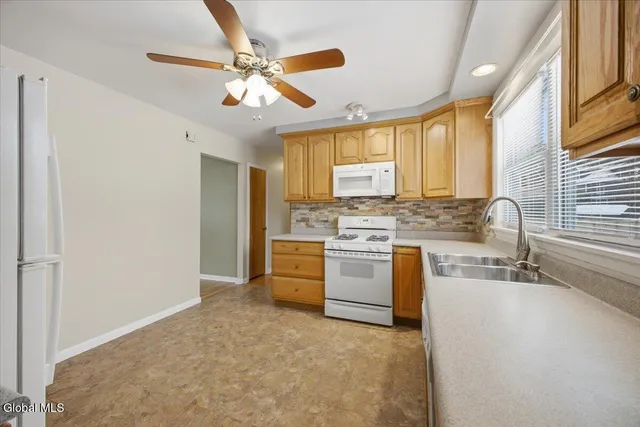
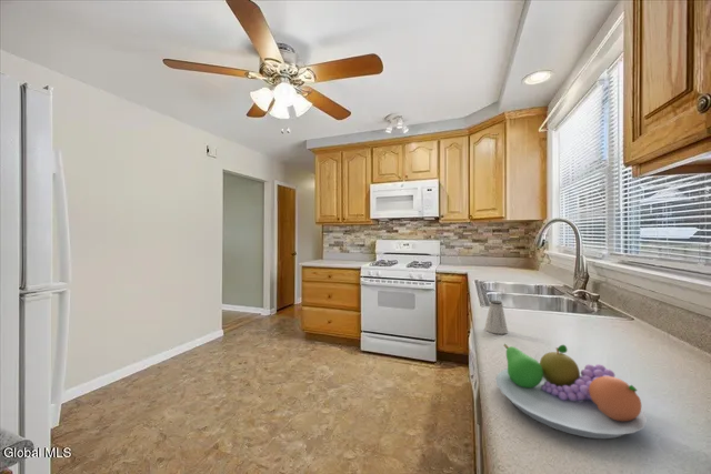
+ saltshaker [483,300,509,335]
+ fruit bowl [495,343,648,440]
